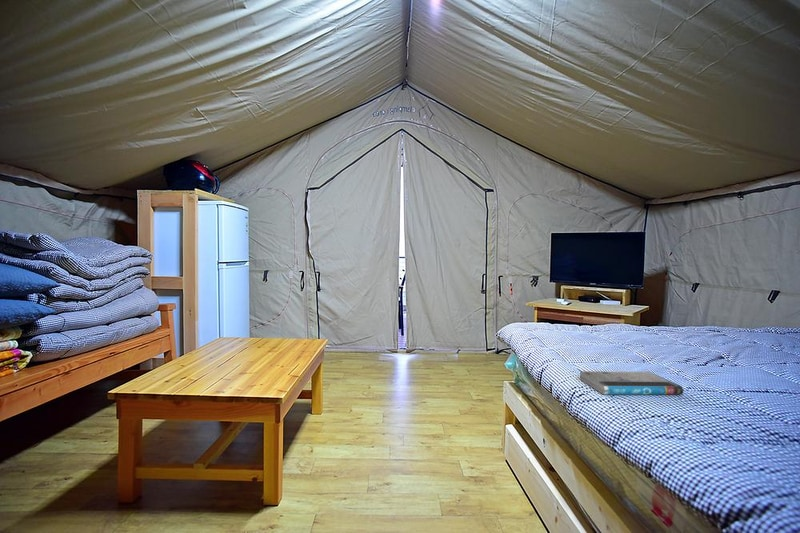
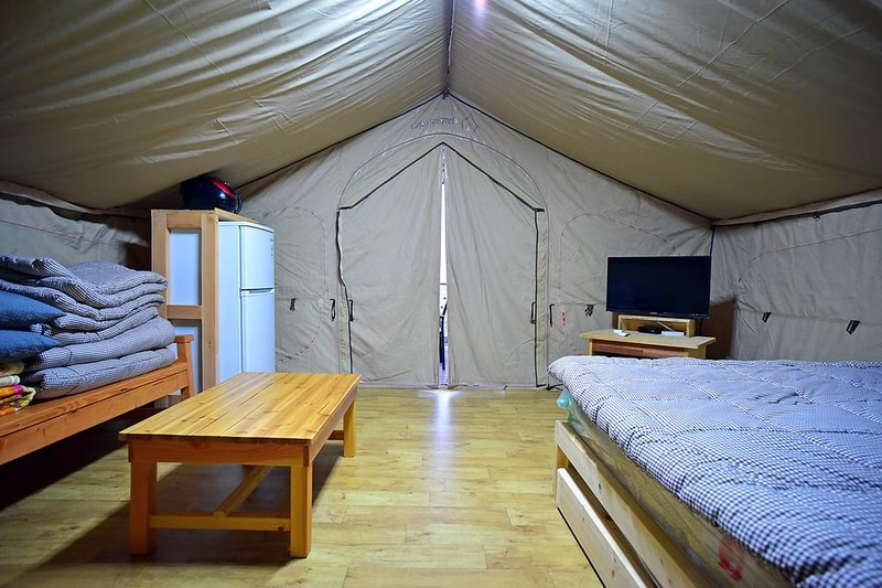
- book [579,370,684,396]
